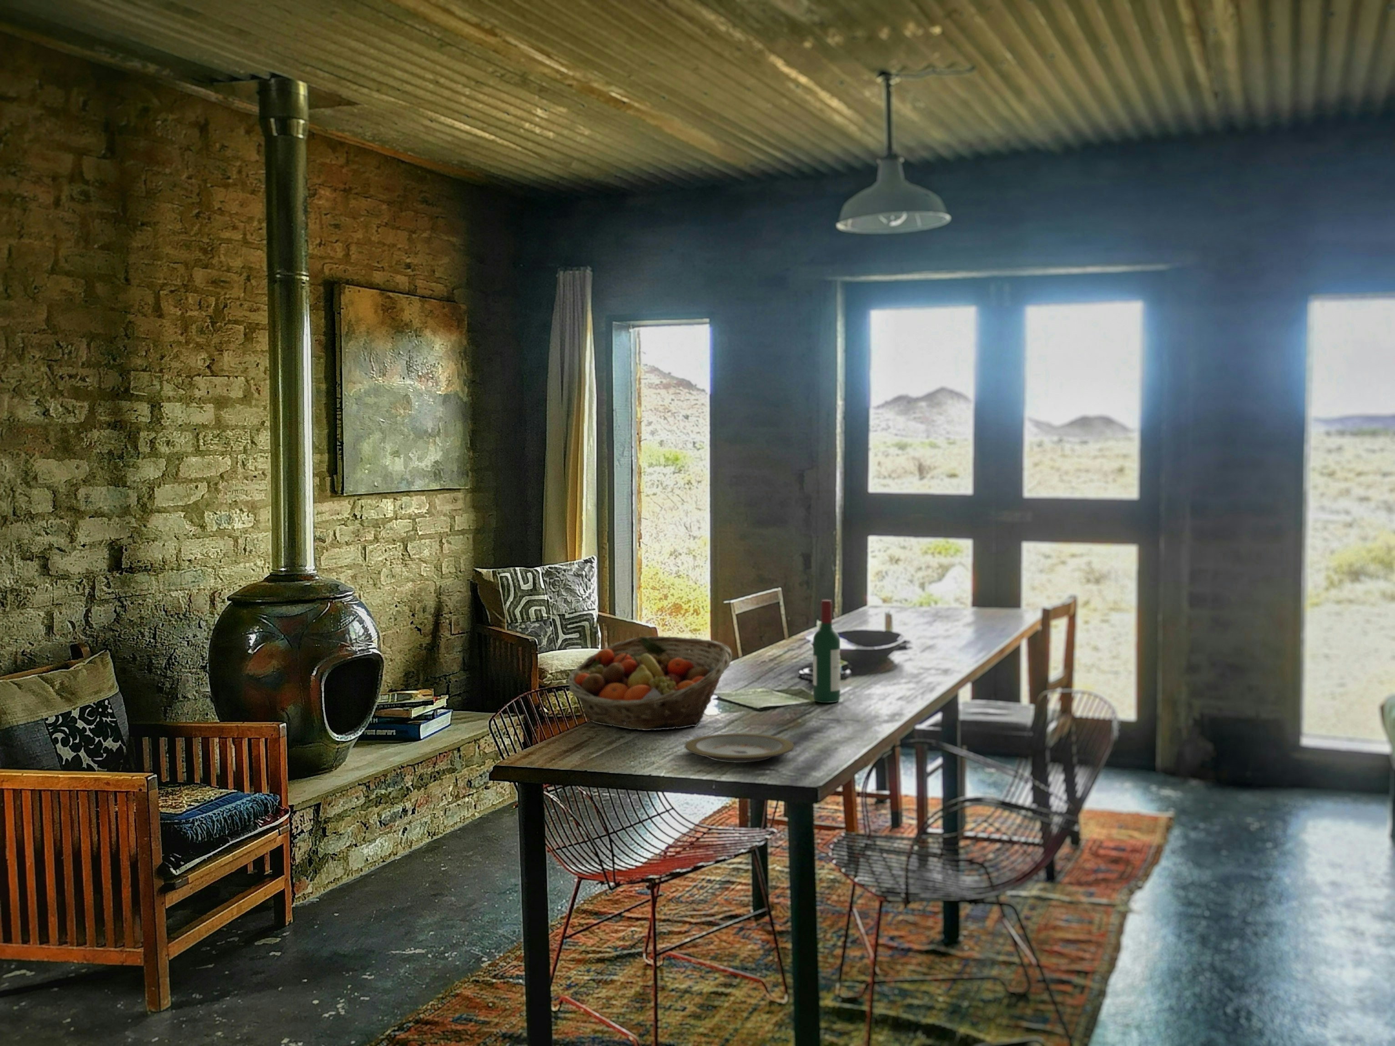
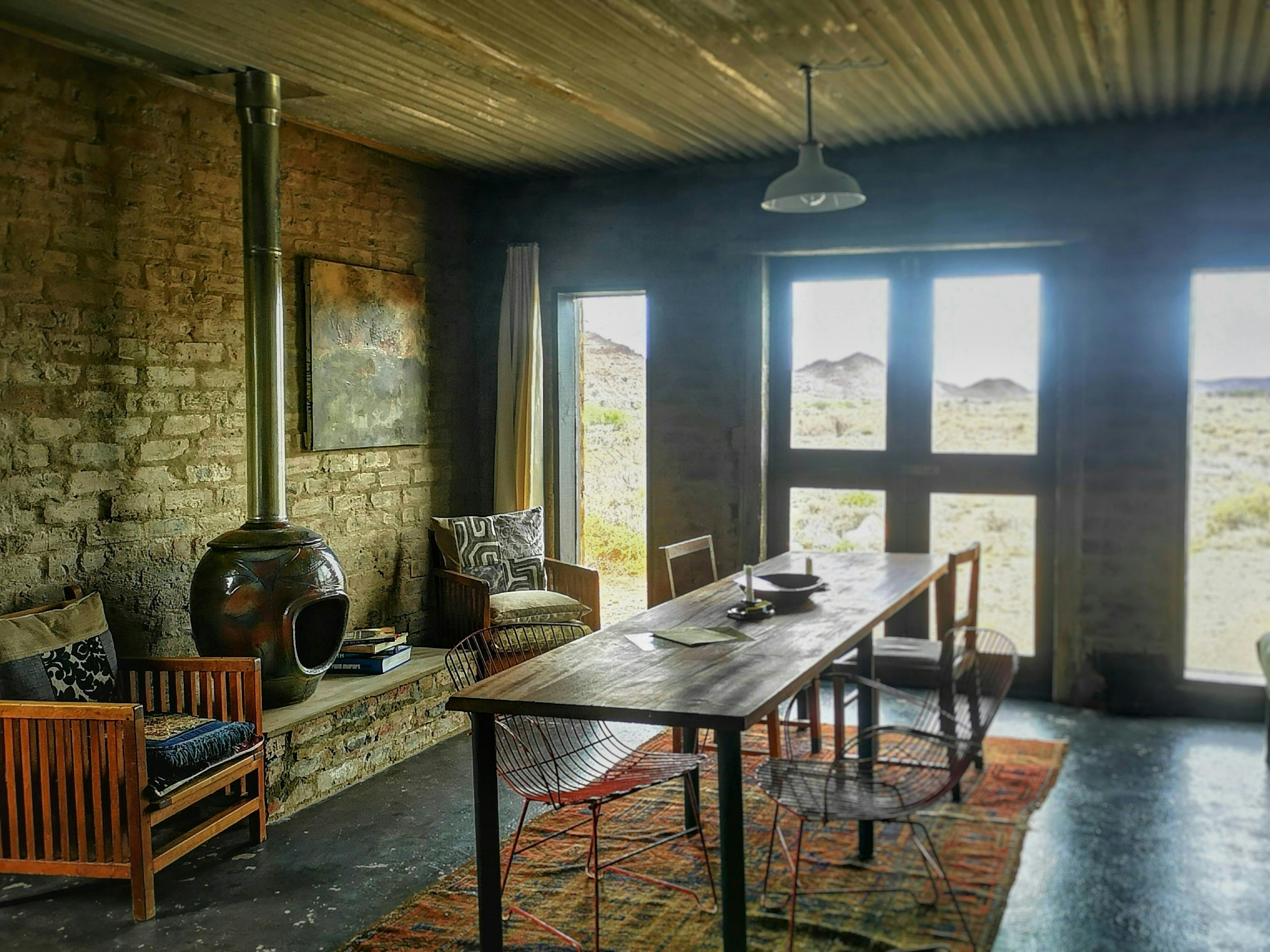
- plate [684,733,794,764]
- fruit basket [567,636,733,731]
- wine bottle [813,600,840,703]
